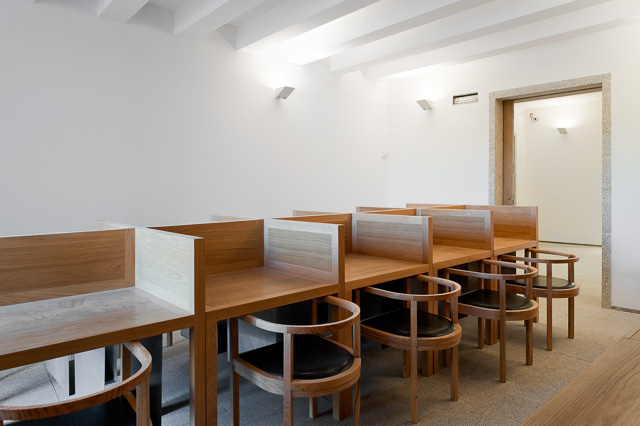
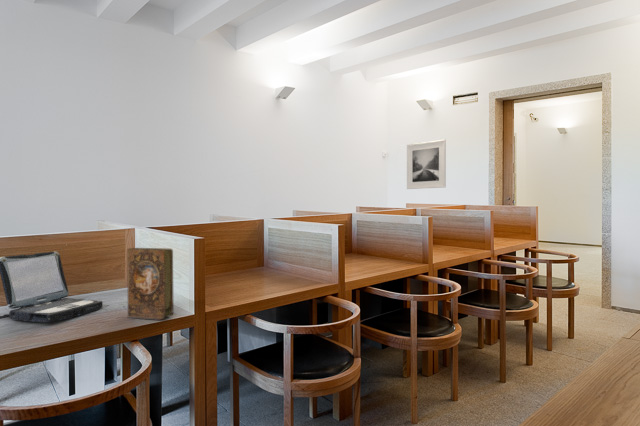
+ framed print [406,138,447,190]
+ laptop [0,251,104,323]
+ book [126,247,175,320]
